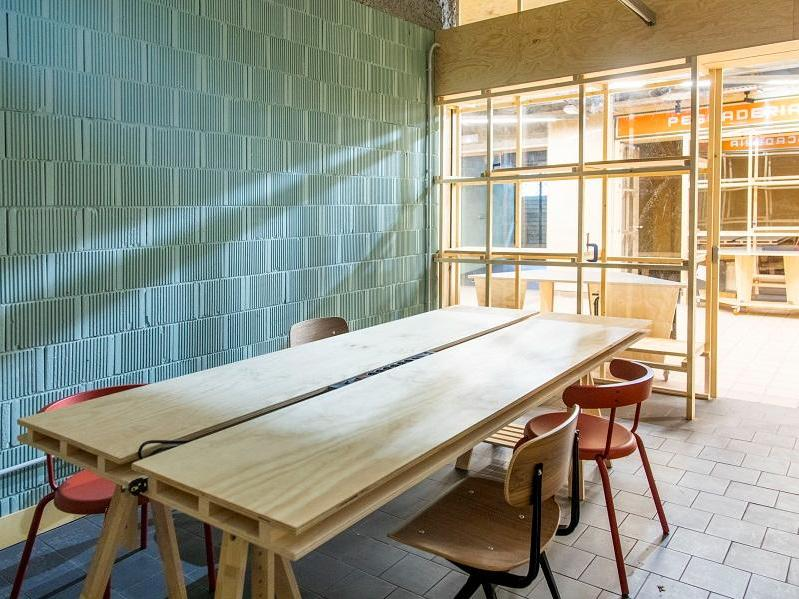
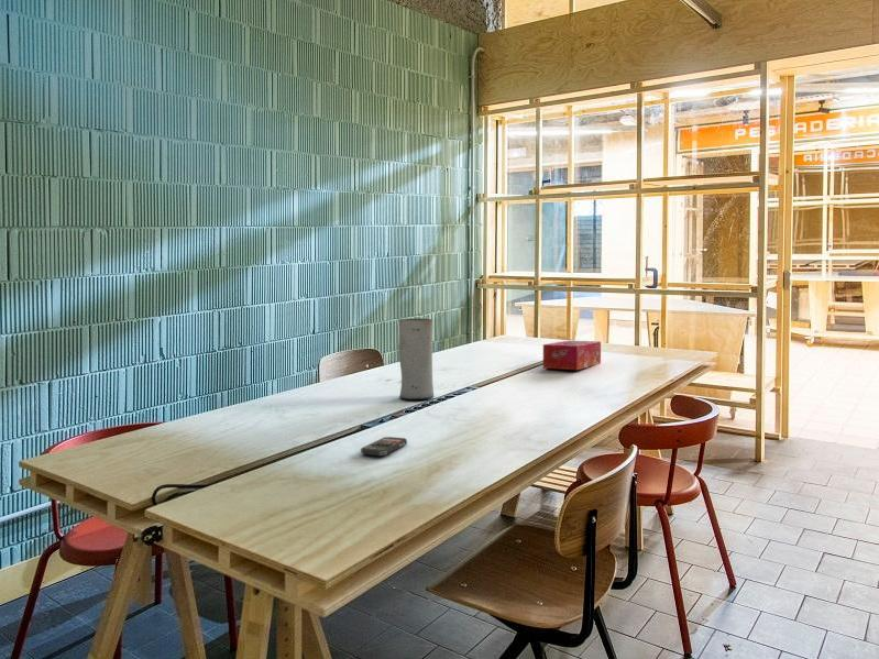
+ smartphone [360,436,408,457]
+ tissue box [542,339,602,371]
+ vase [397,318,435,400]
